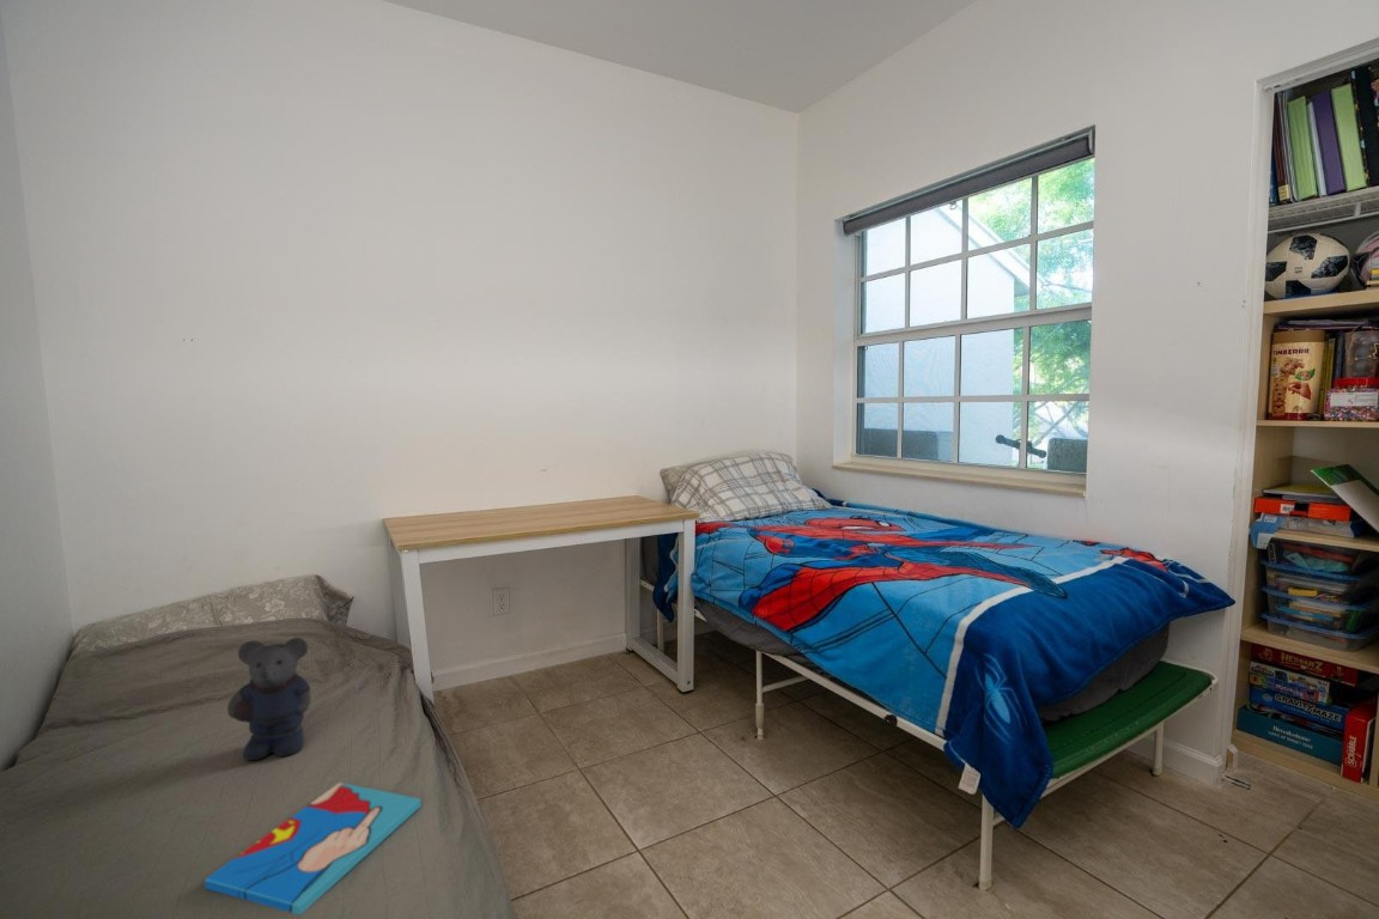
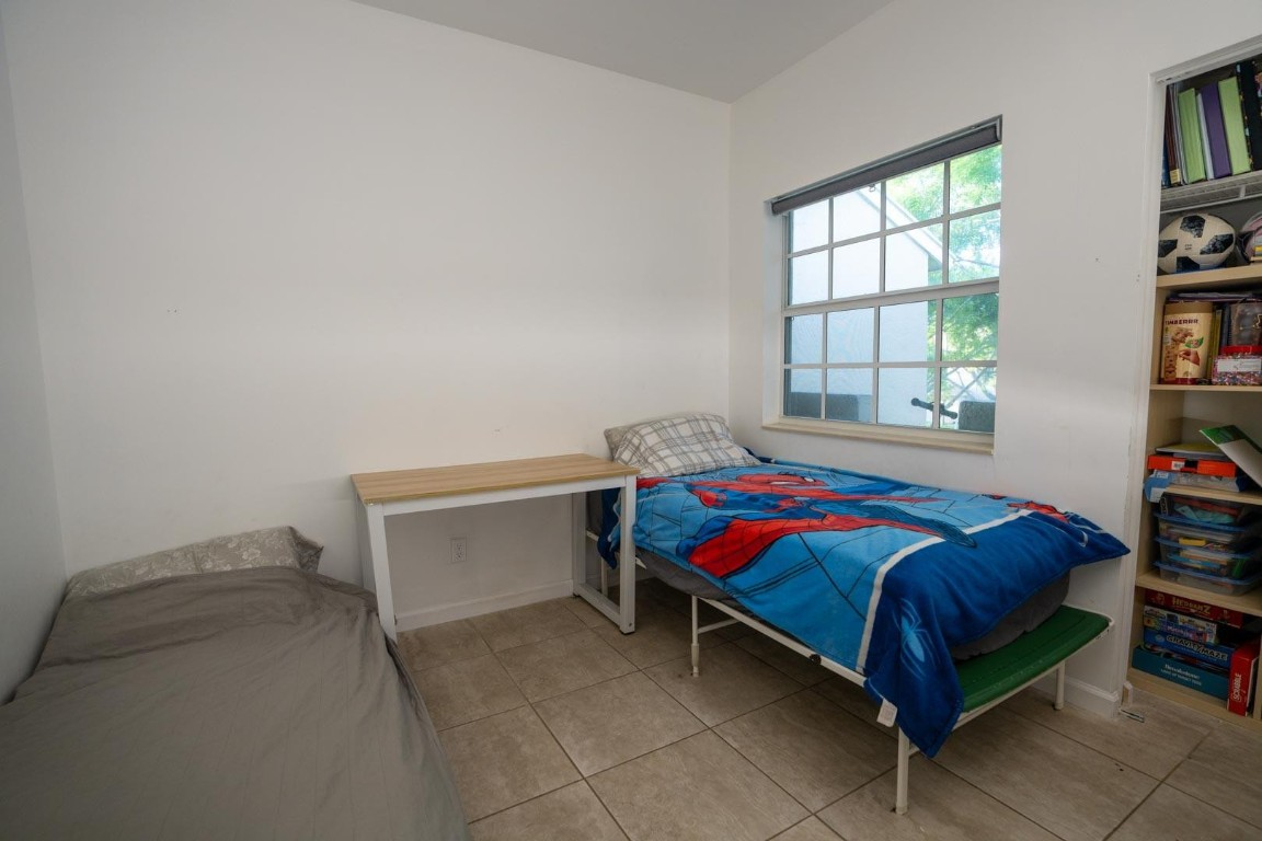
- book [203,781,423,917]
- bear [226,637,311,761]
